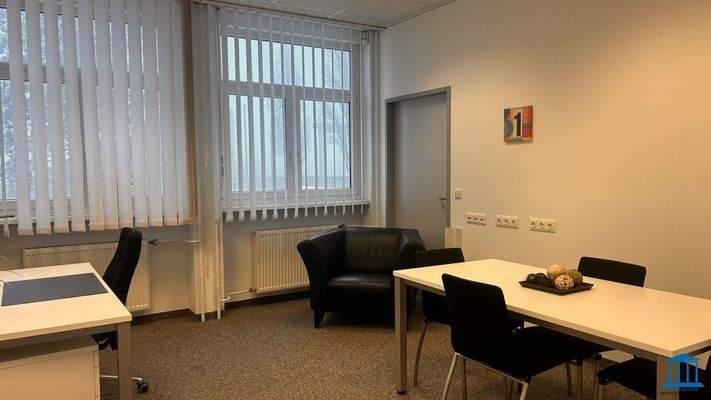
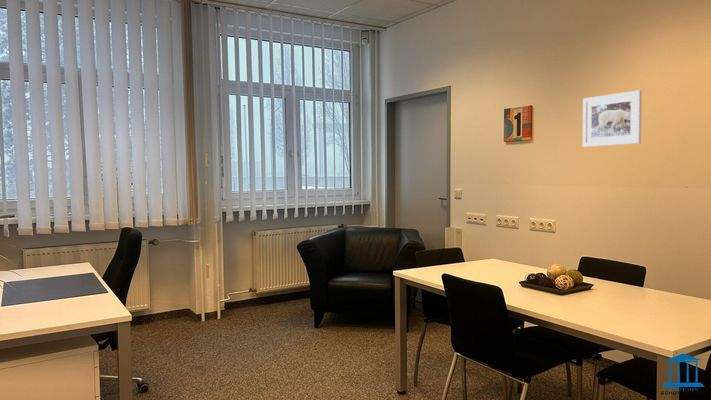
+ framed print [582,89,643,148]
